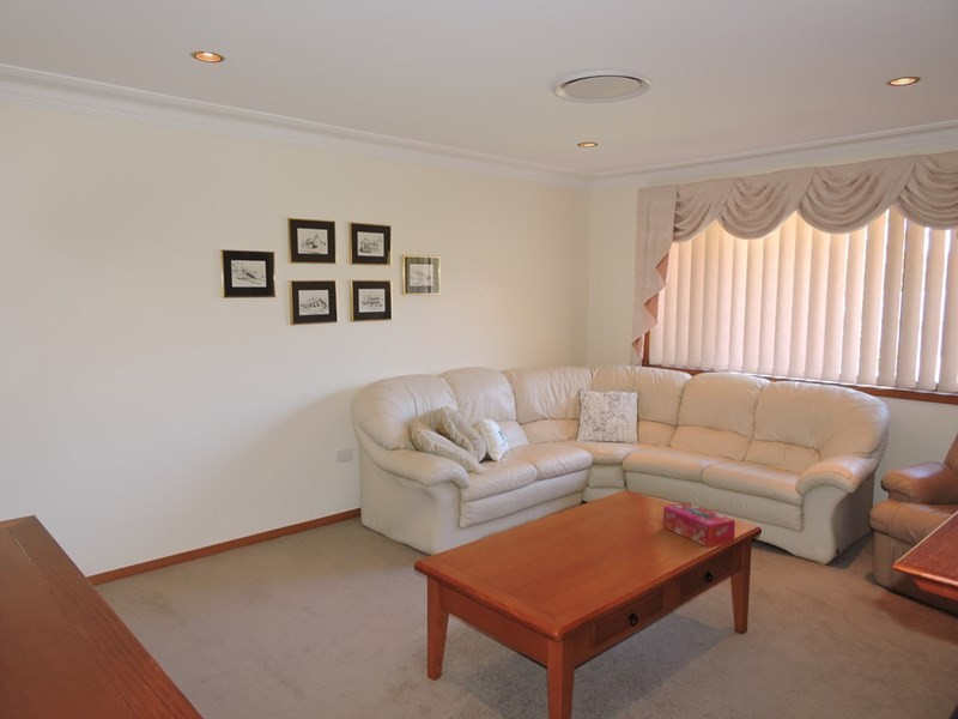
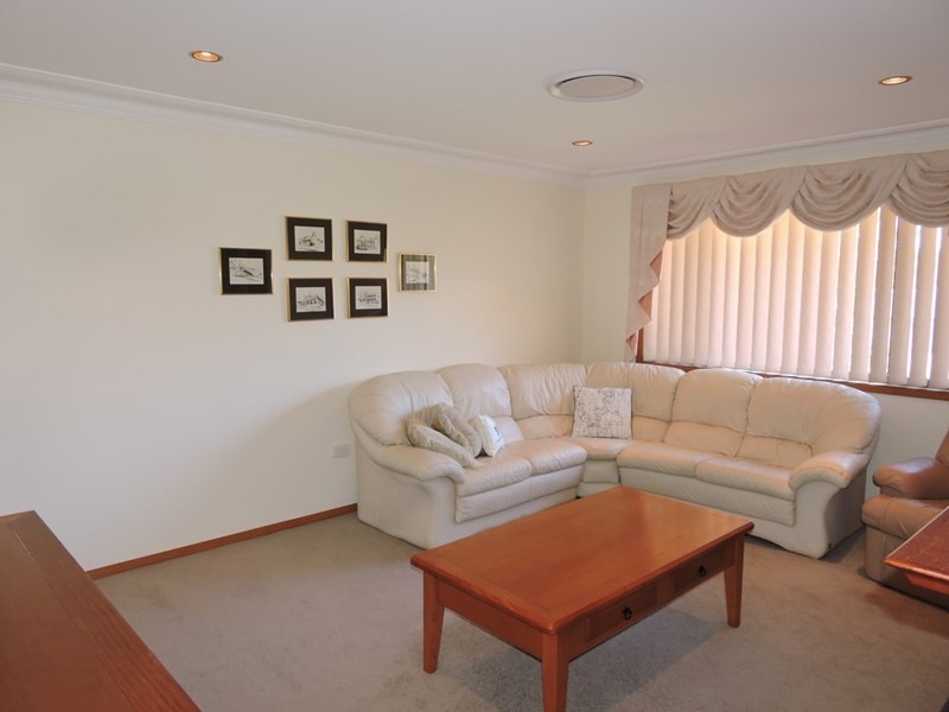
- tissue box [662,501,736,549]
